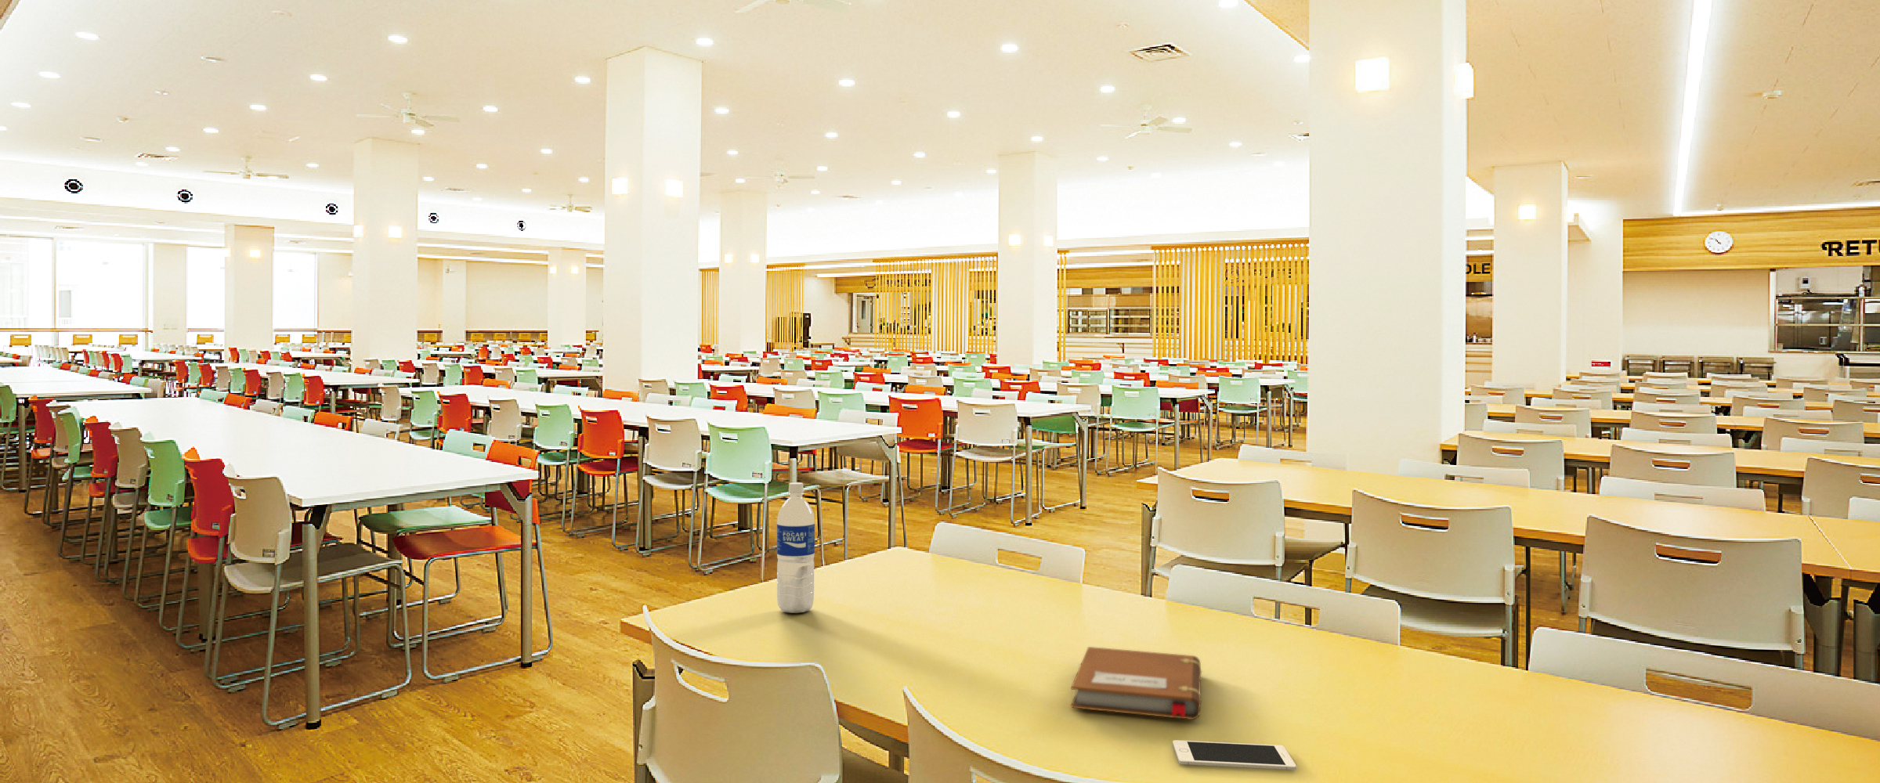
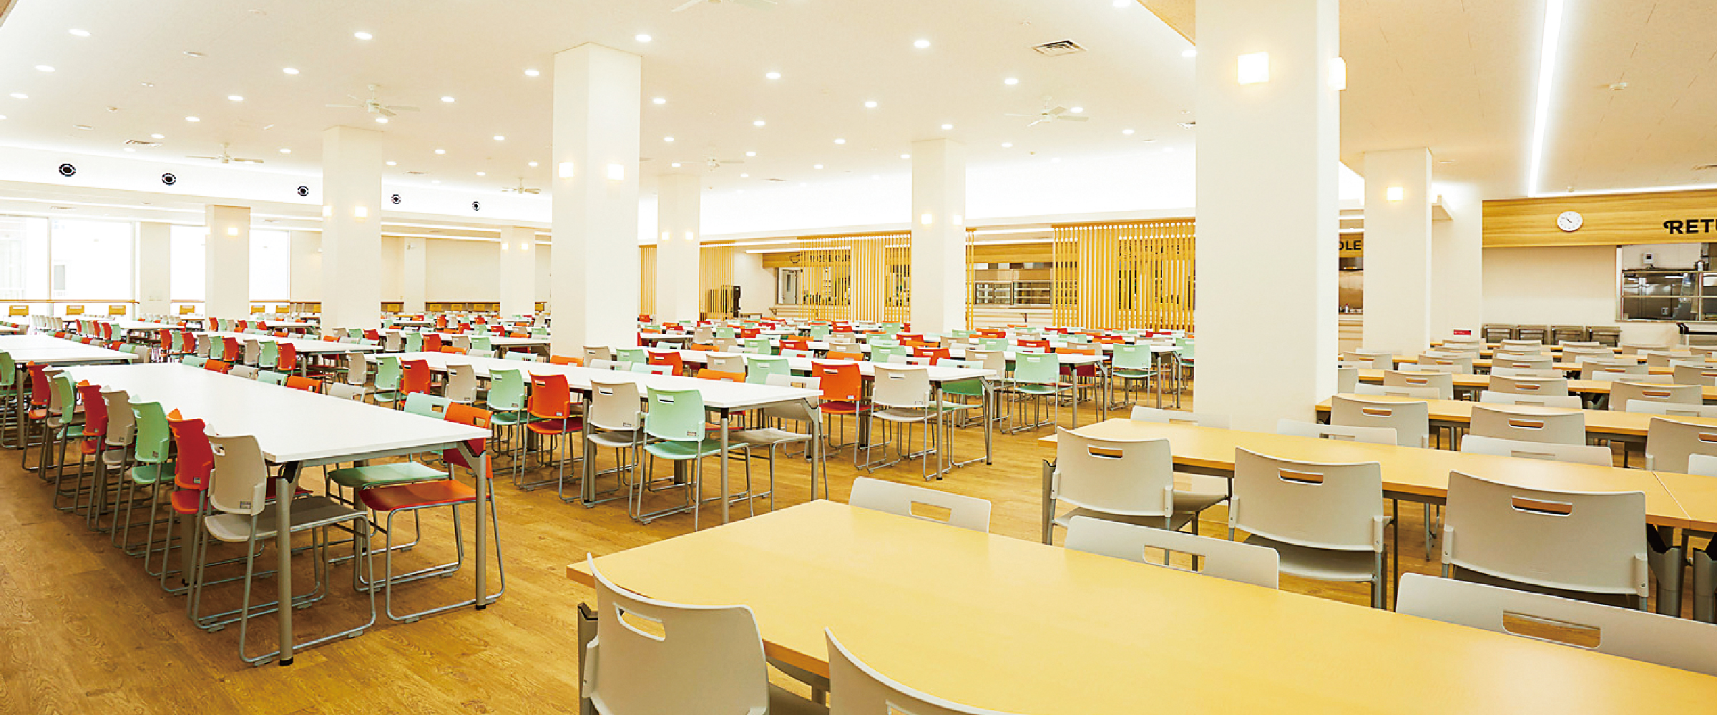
- notebook [1069,646,1203,721]
- water bottle [776,482,815,614]
- cell phone [1171,739,1297,771]
